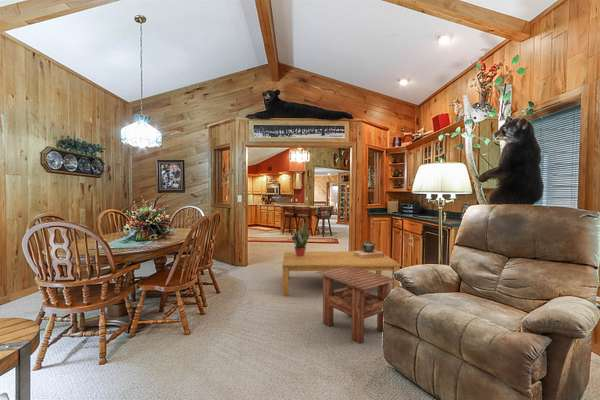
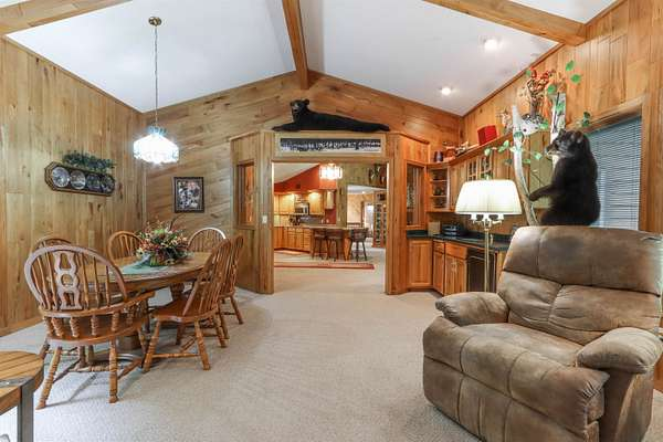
- potted plant [291,223,311,257]
- decorative urn [353,240,385,259]
- side table [314,266,396,345]
- coffee table [281,250,401,297]
